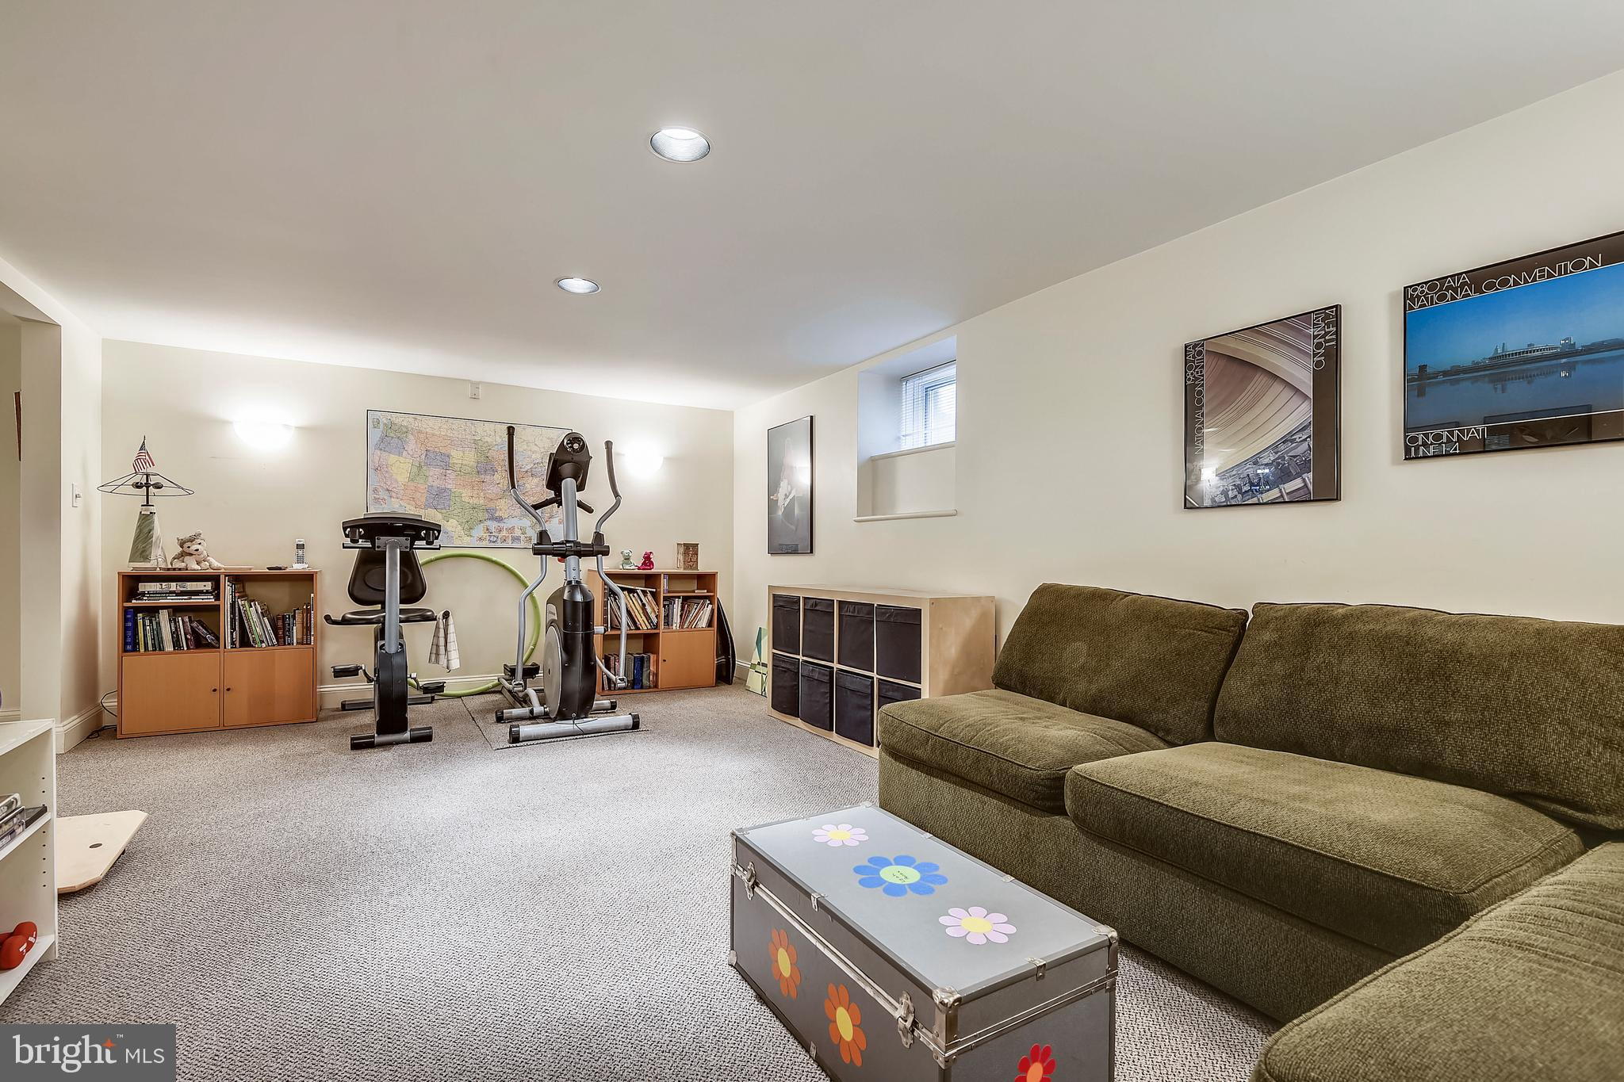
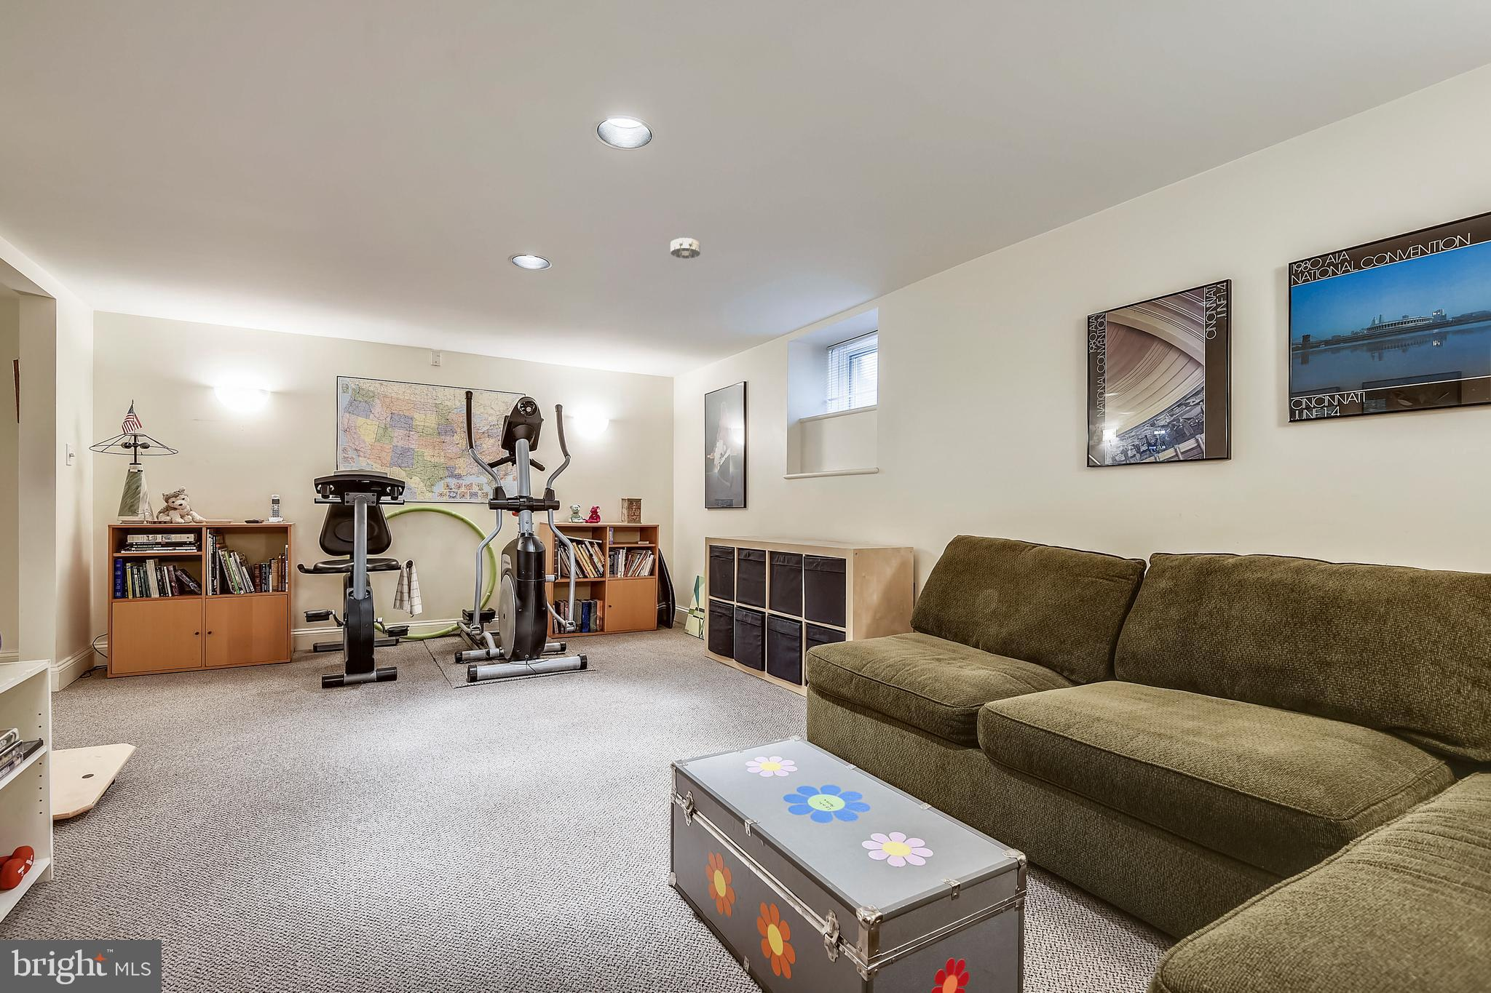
+ smoke detector [670,237,701,259]
